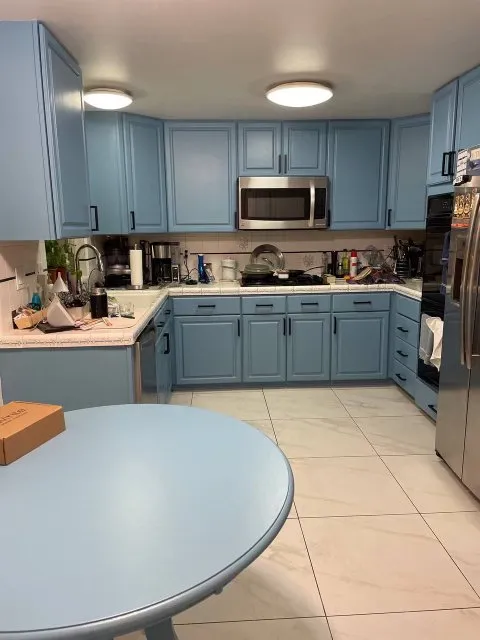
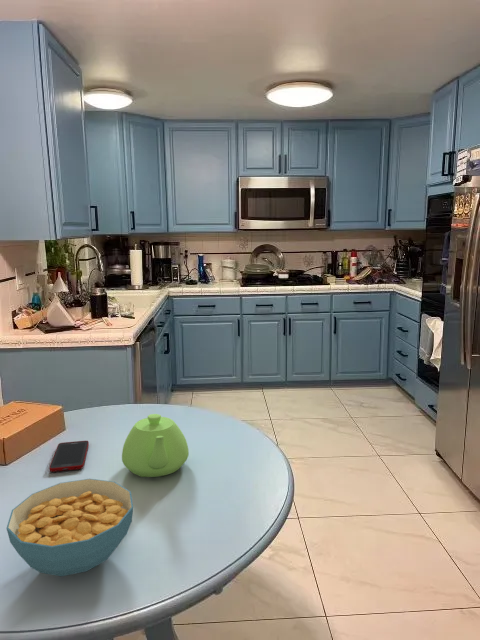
+ cell phone [48,440,90,473]
+ cereal bowl [6,478,134,577]
+ teapot [121,413,190,478]
